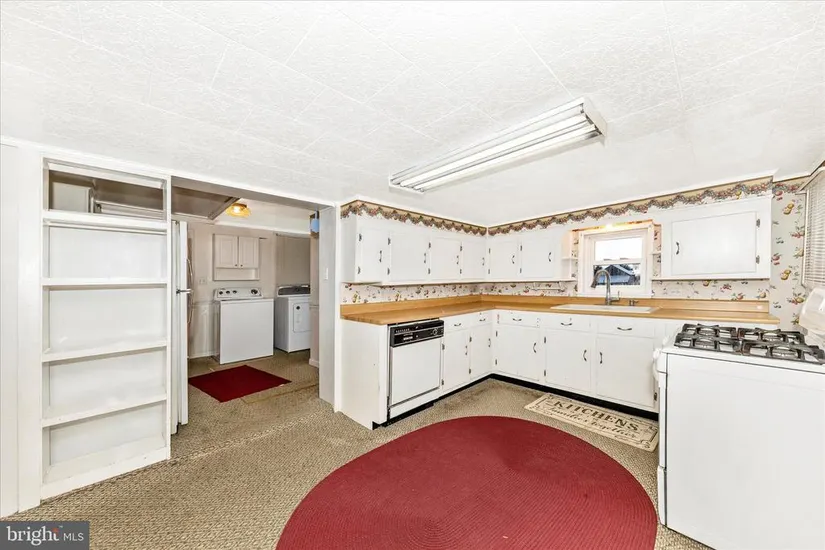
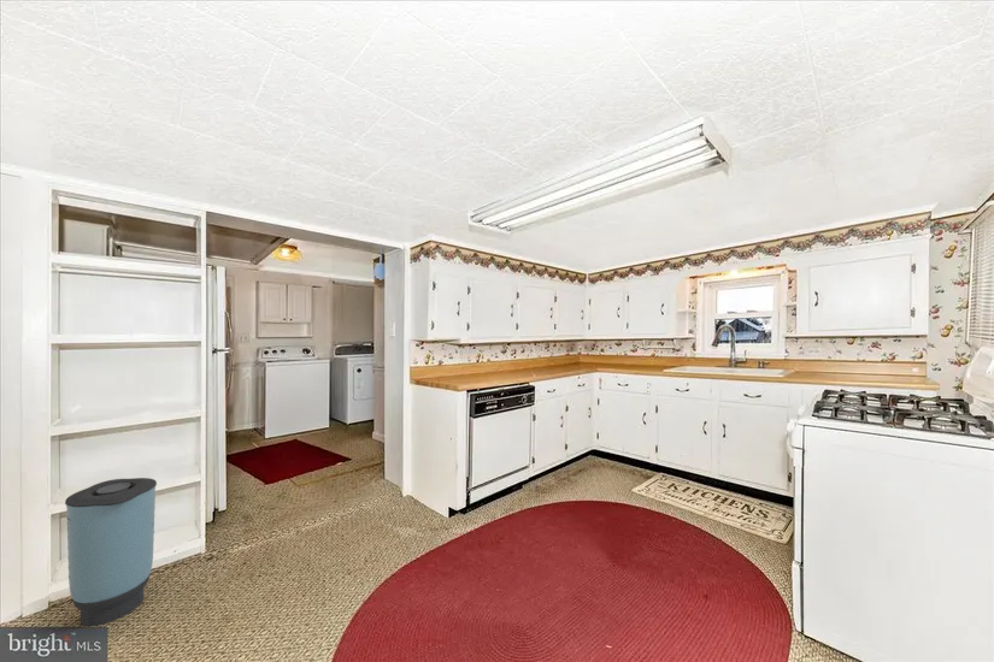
+ trash can [64,477,158,627]
